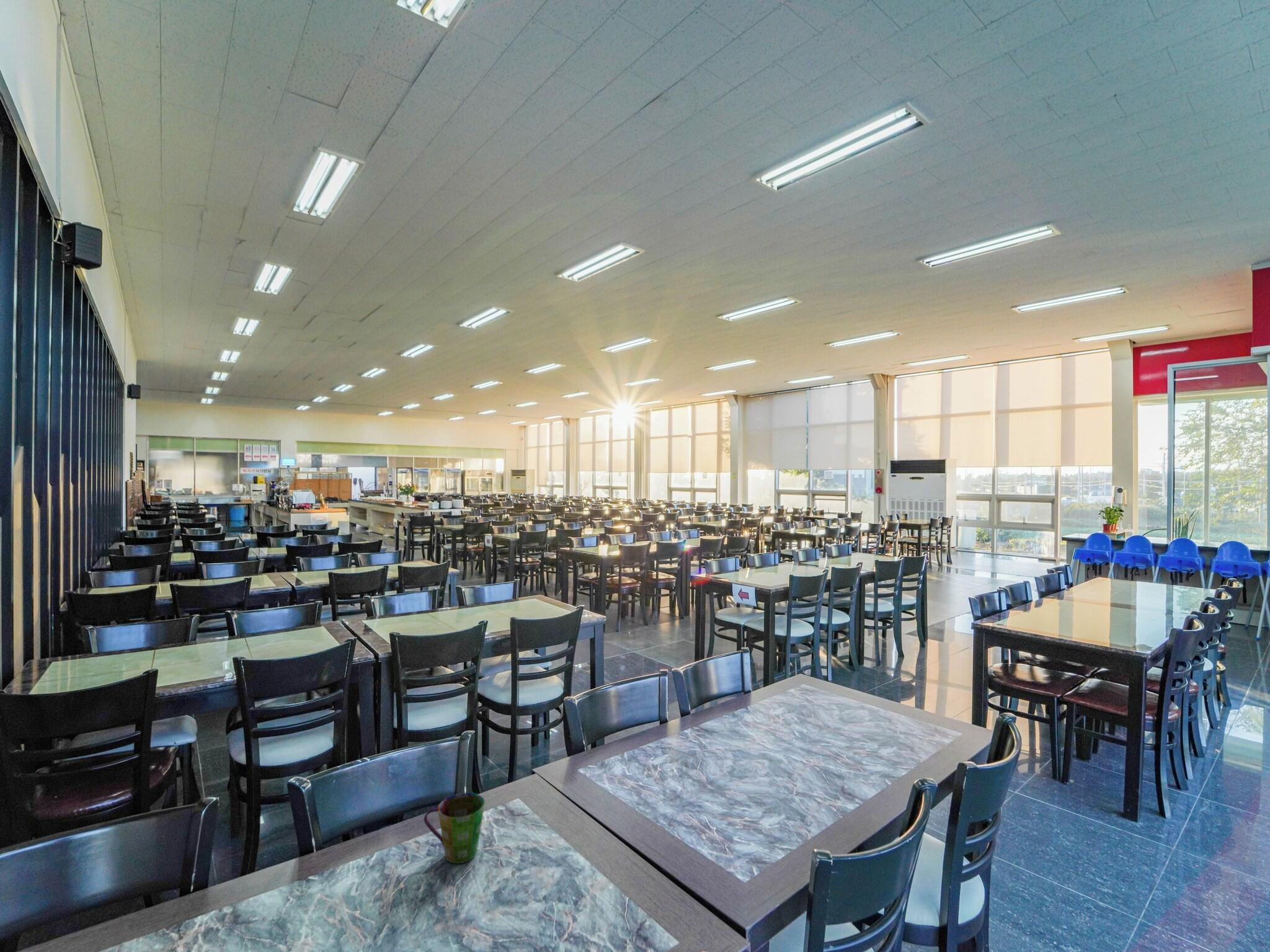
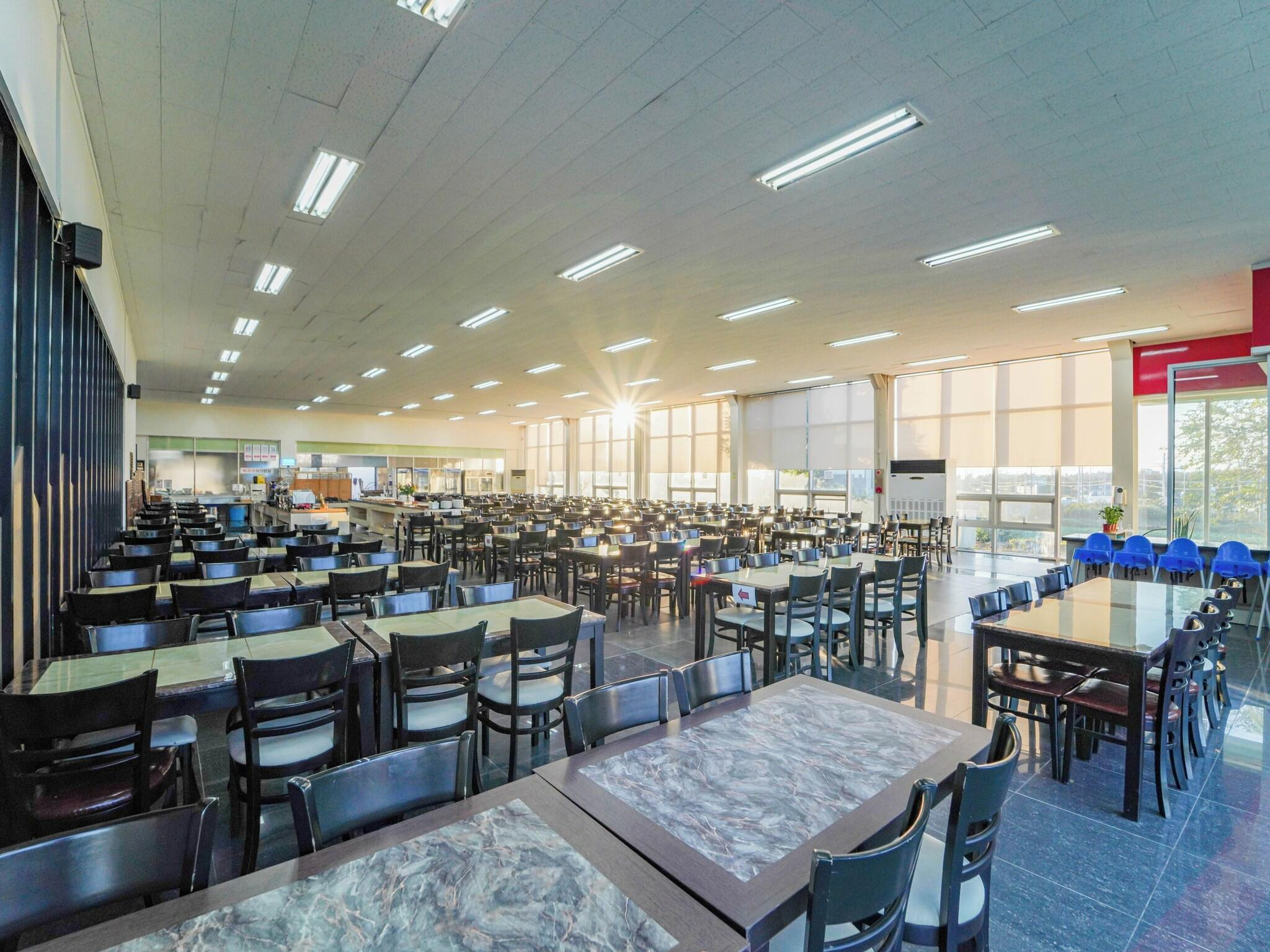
- cup [424,792,486,864]
